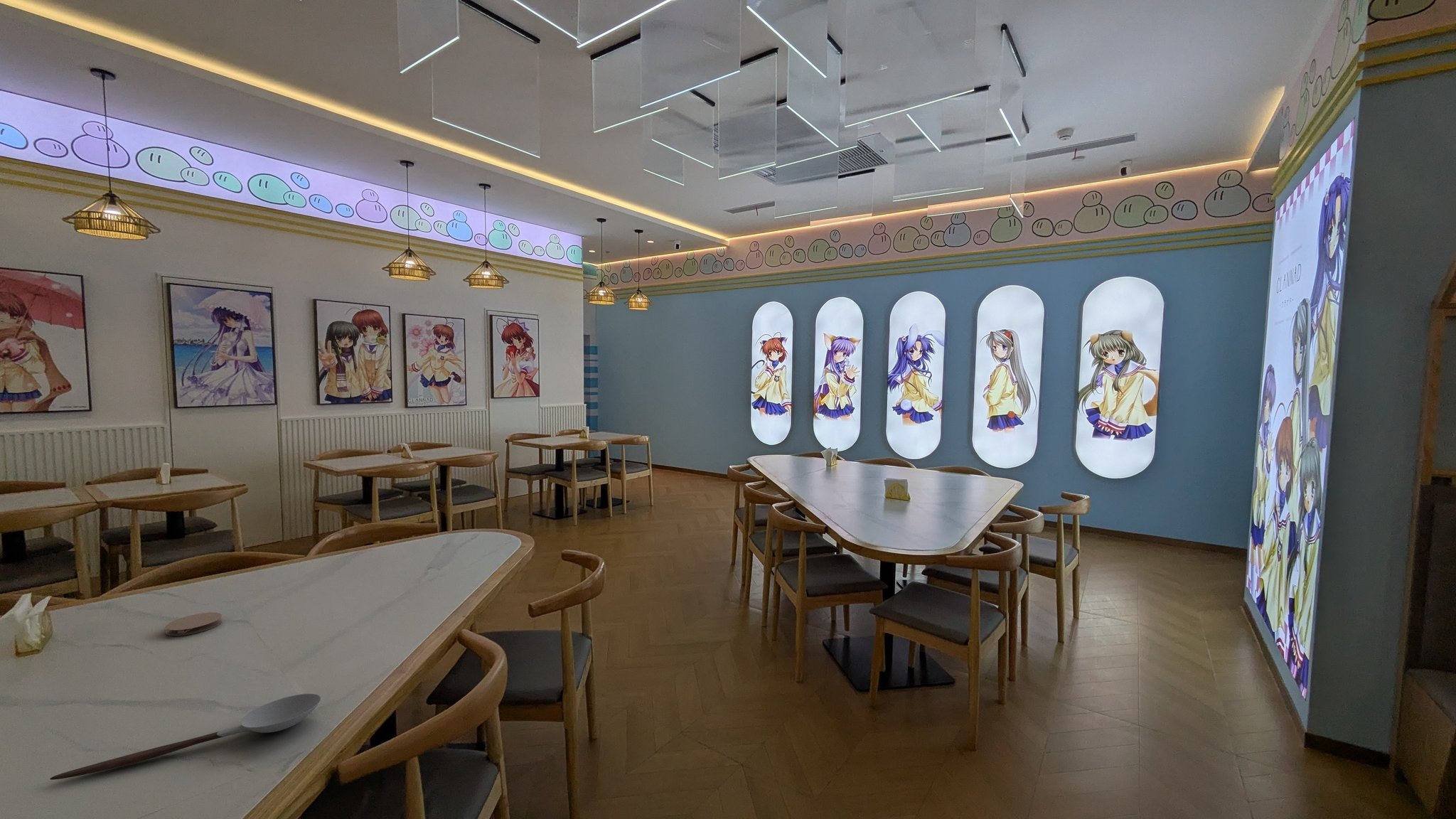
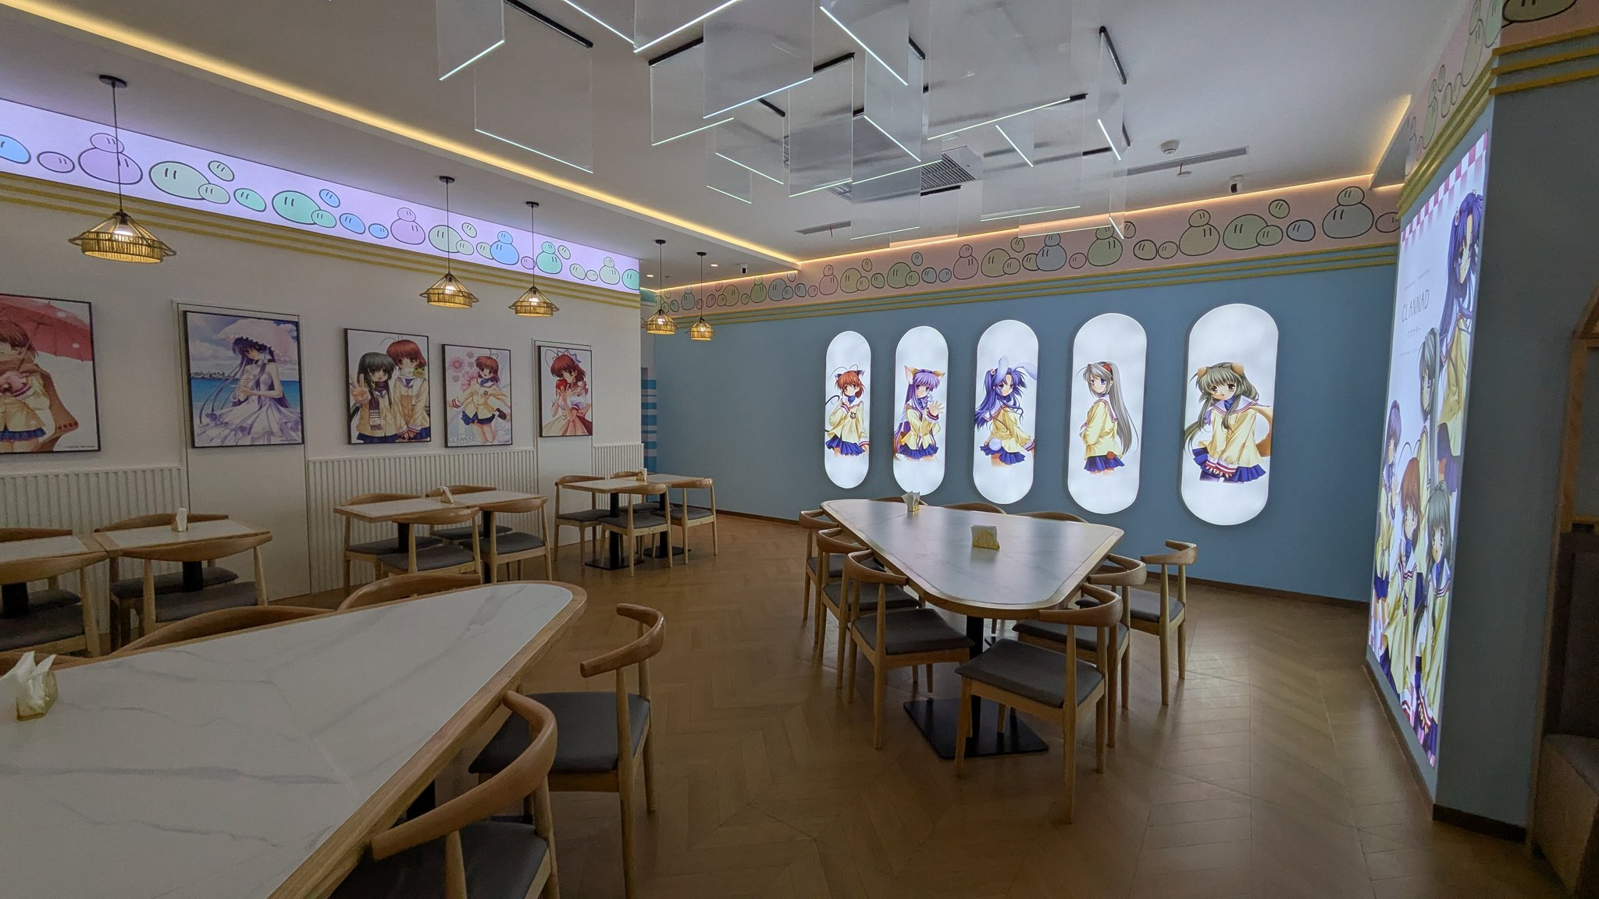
- coaster [164,612,223,636]
- spoon [49,693,321,781]
